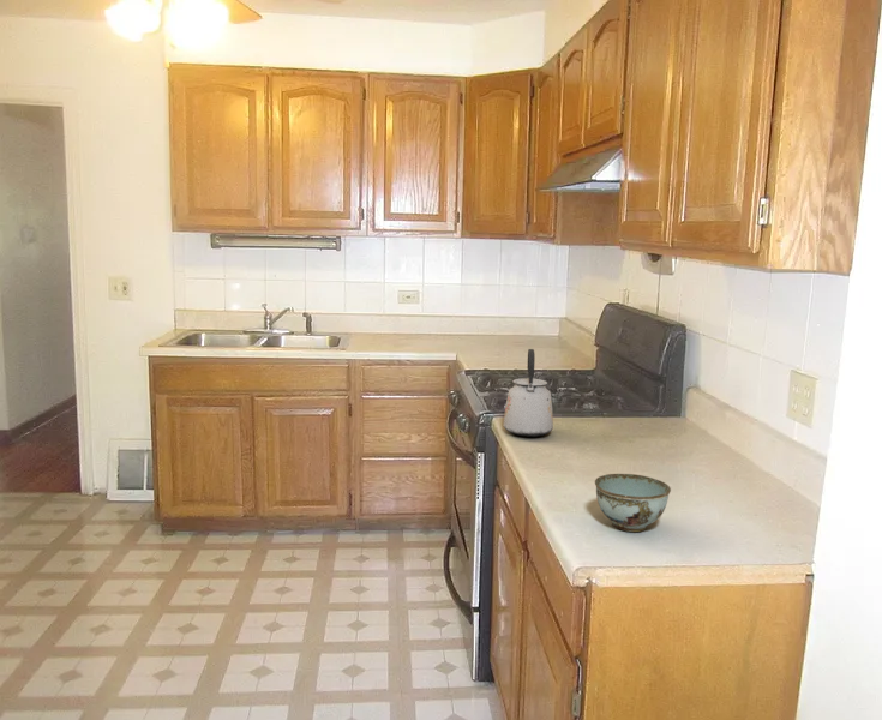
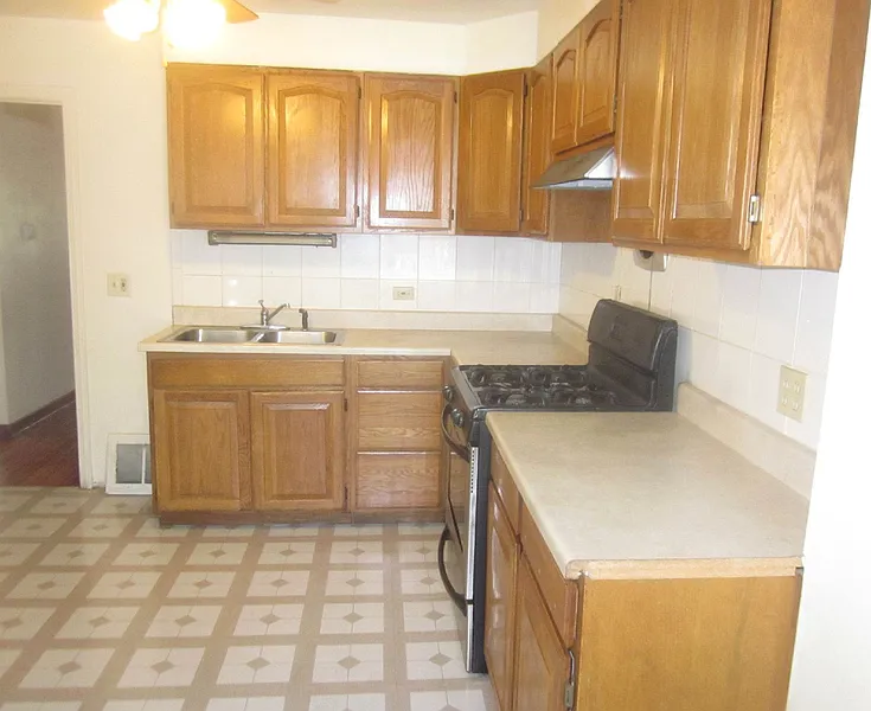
- kettle [503,348,554,438]
- bowl [594,473,672,533]
